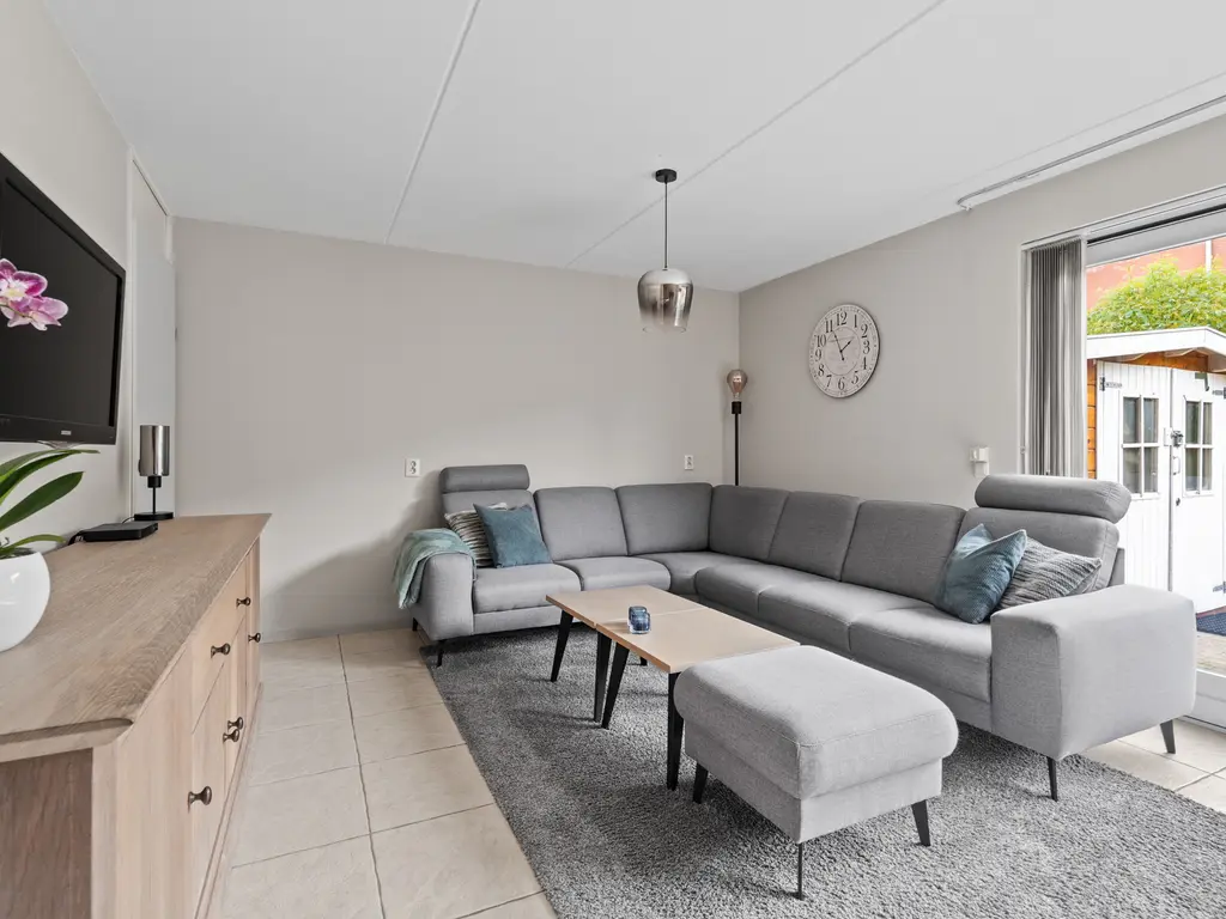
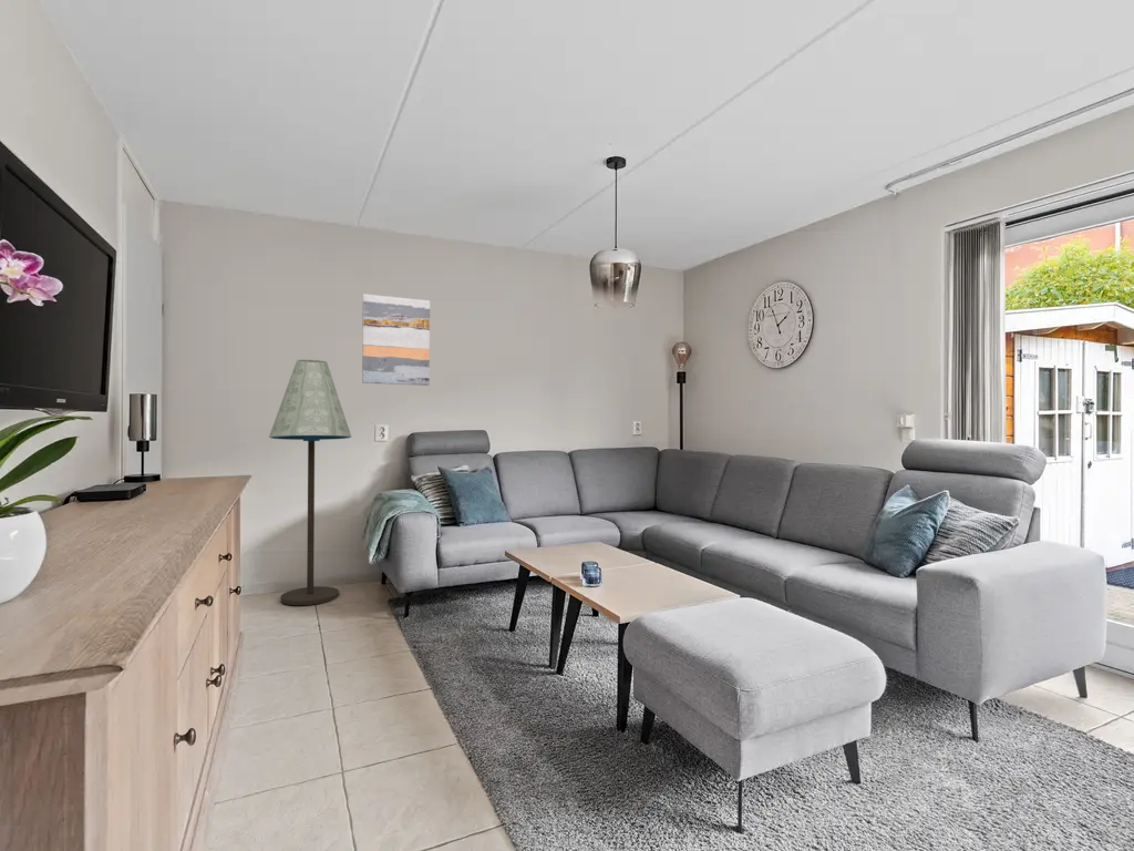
+ wall art [361,293,431,387]
+ floor lamp [268,359,352,606]
